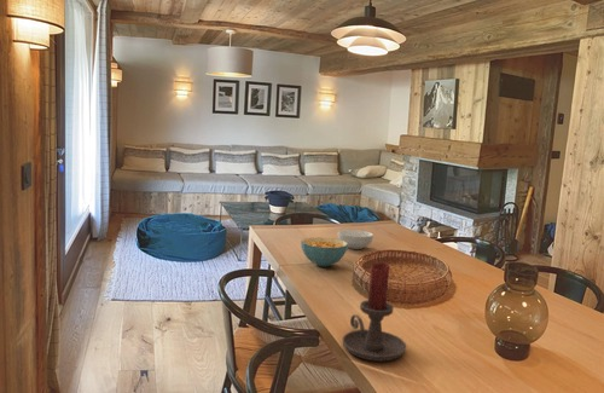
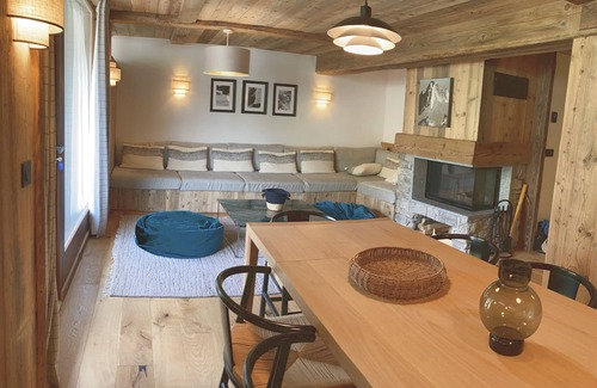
- cereal bowl [300,236,348,267]
- cereal bowl [337,229,374,250]
- candle holder [341,261,407,363]
